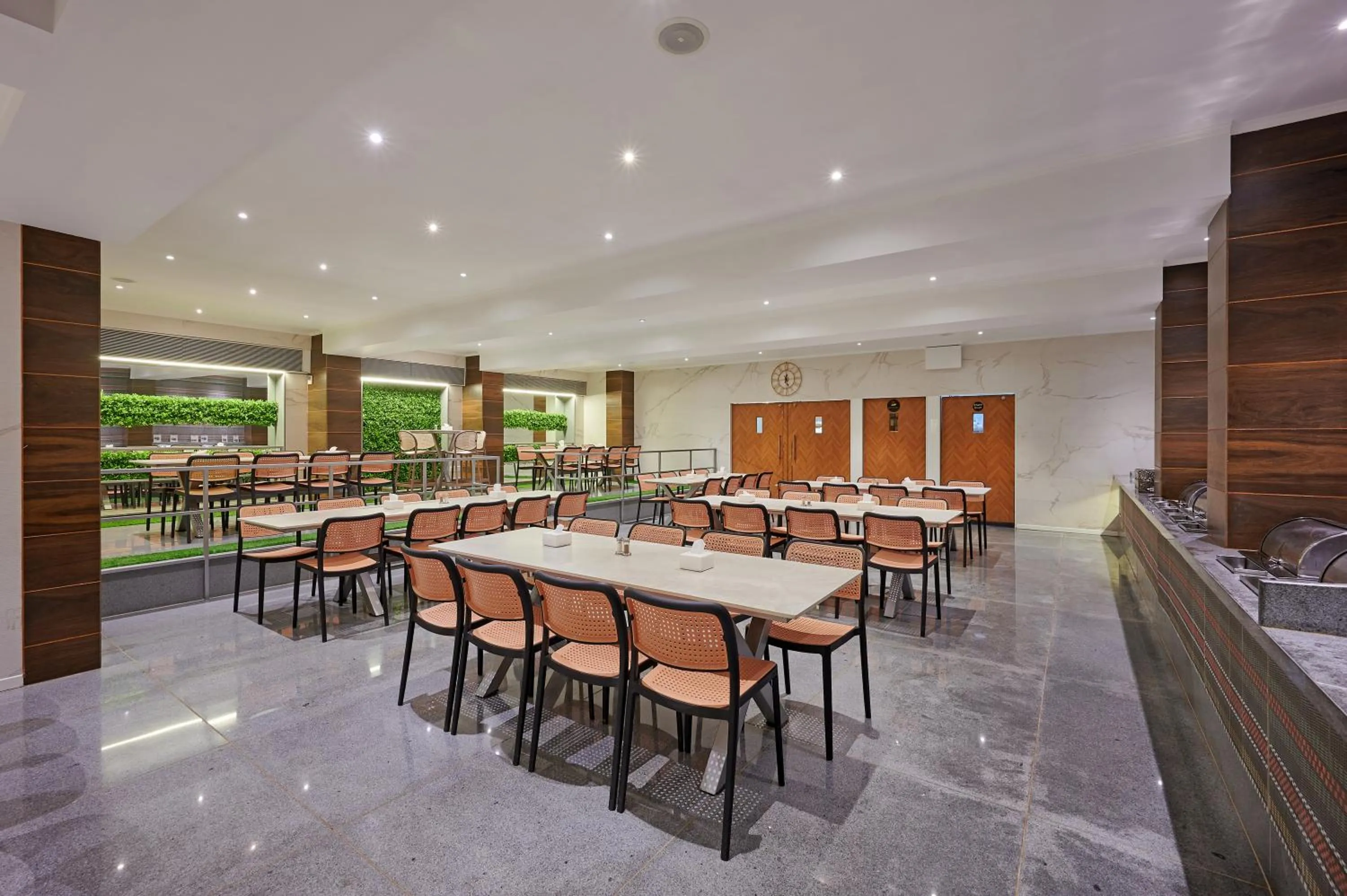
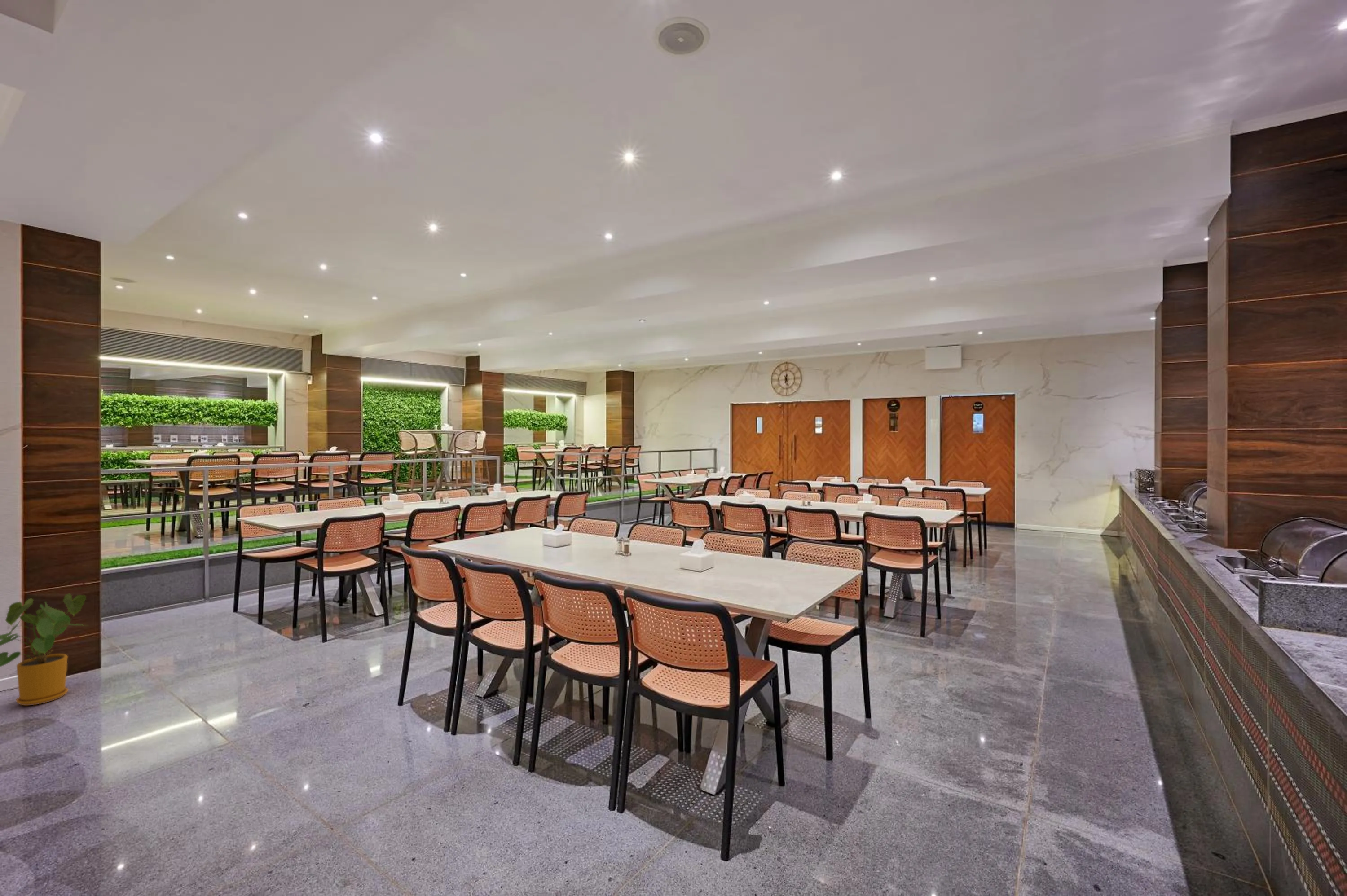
+ house plant [0,593,89,706]
